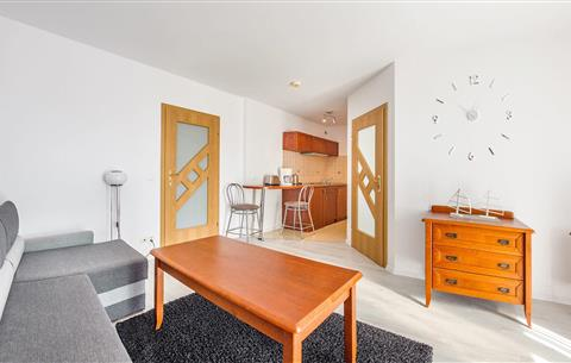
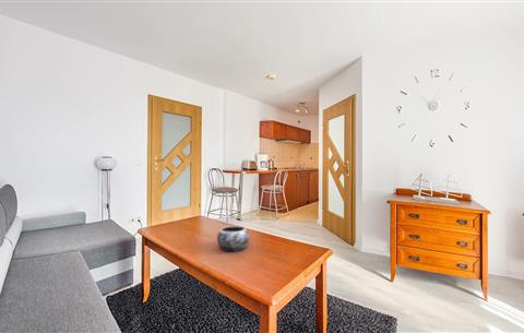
+ decorative bowl [216,225,250,252]
